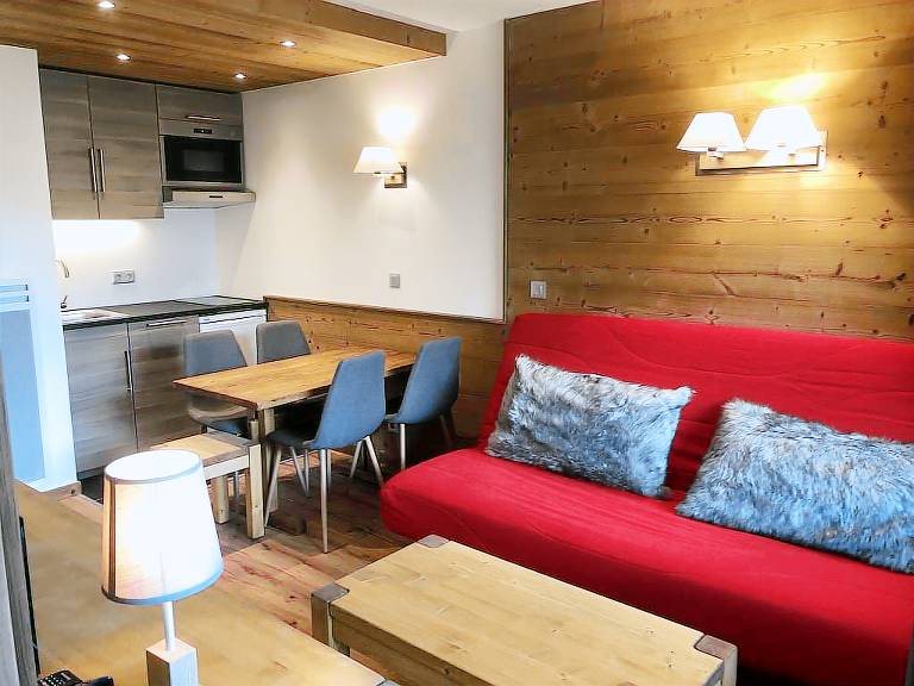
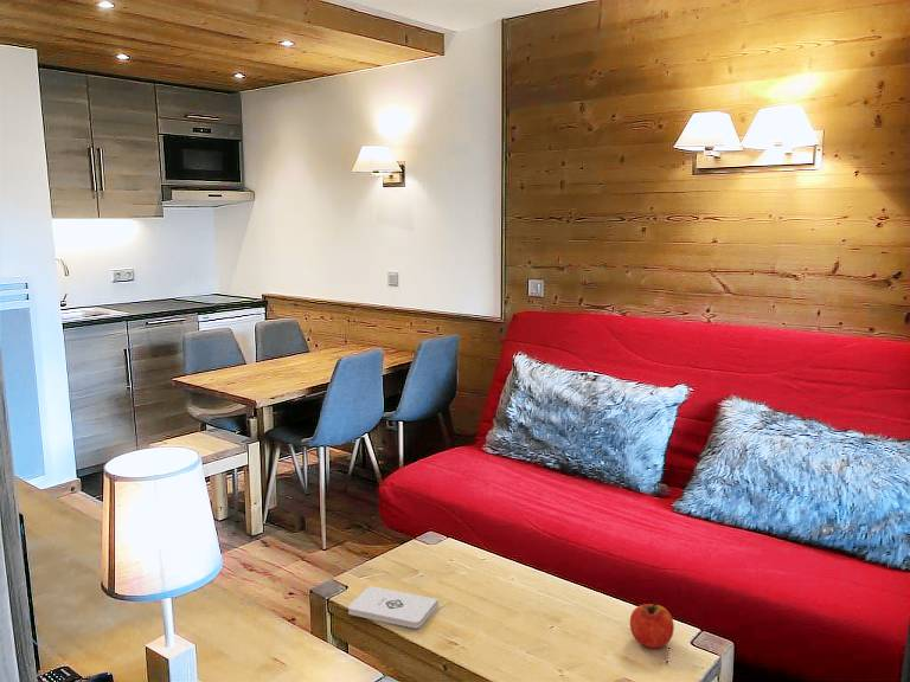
+ apple [629,601,675,649]
+ notepad [347,585,440,630]
